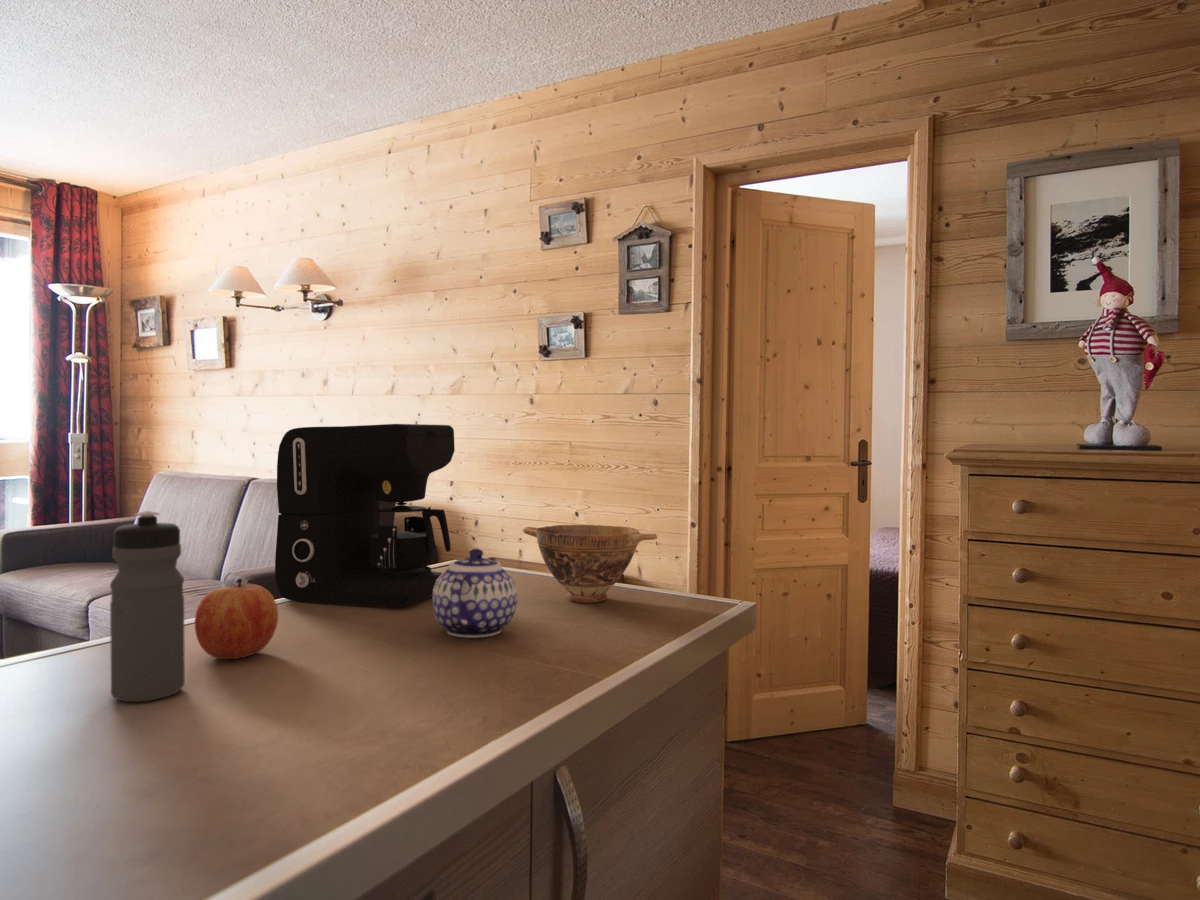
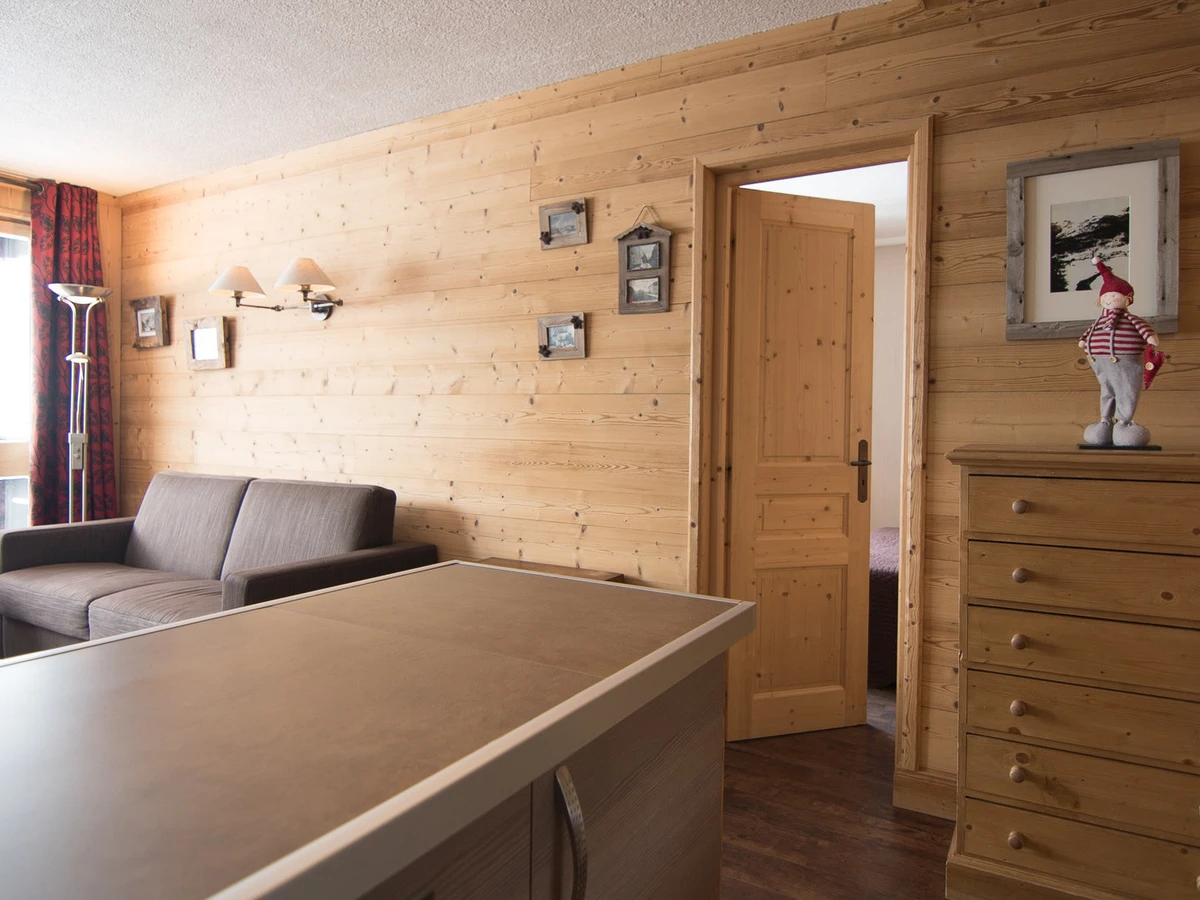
- apple [194,578,279,660]
- bowl [522,524,658,604]
- coffee maker [274,423,456,608]
- teapot [431,548,518,639]
- water bottle [109,510,186,703]
